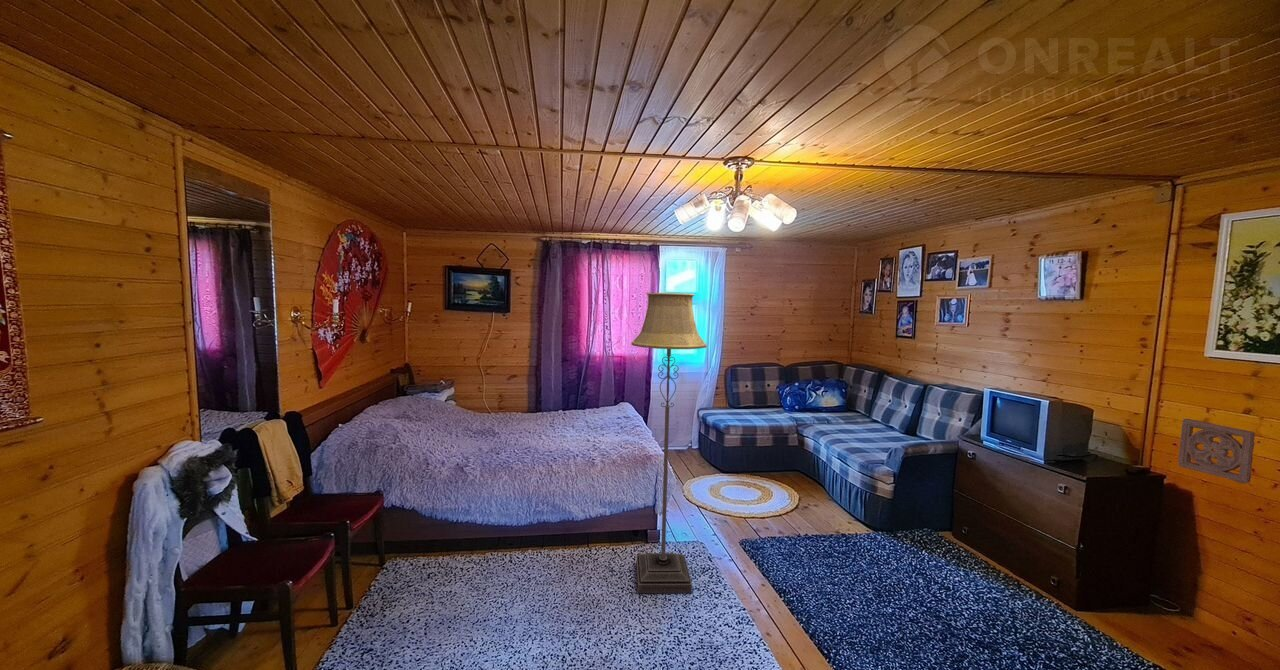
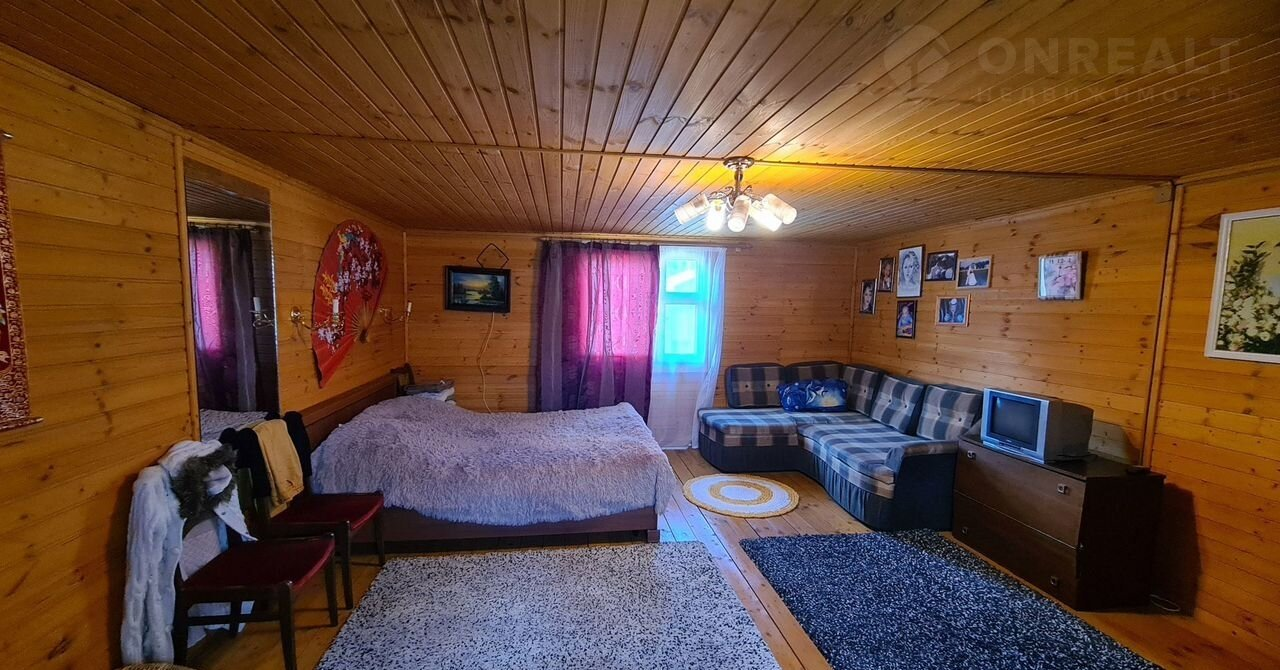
- wall ornament [1177,418,1256,485]
- floor lamp [630,292,708,594]
